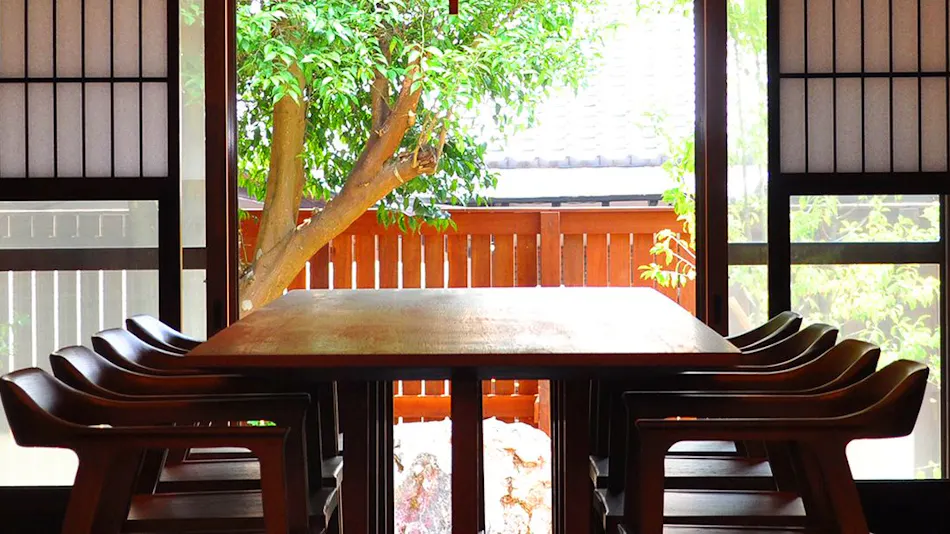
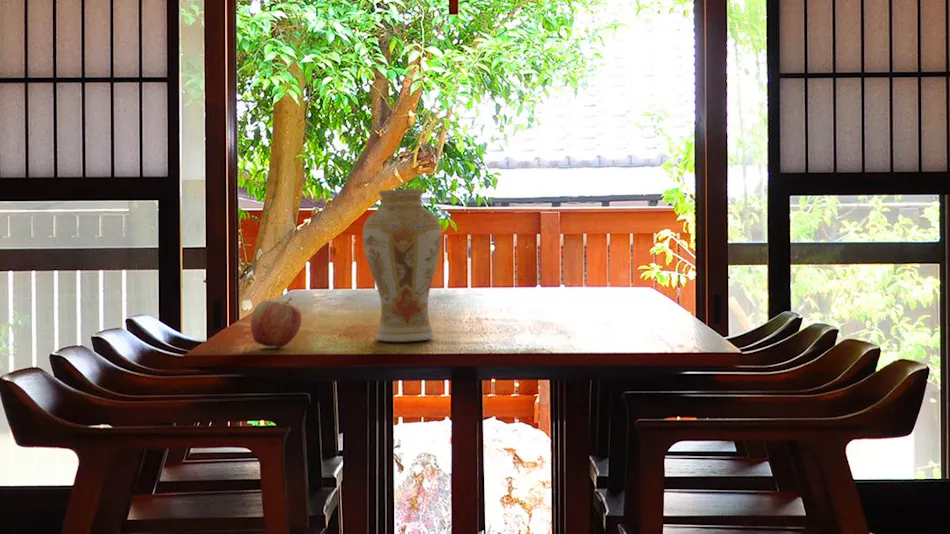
+ vase [361,188,443,343]
+ apple [250,296,303,348]
